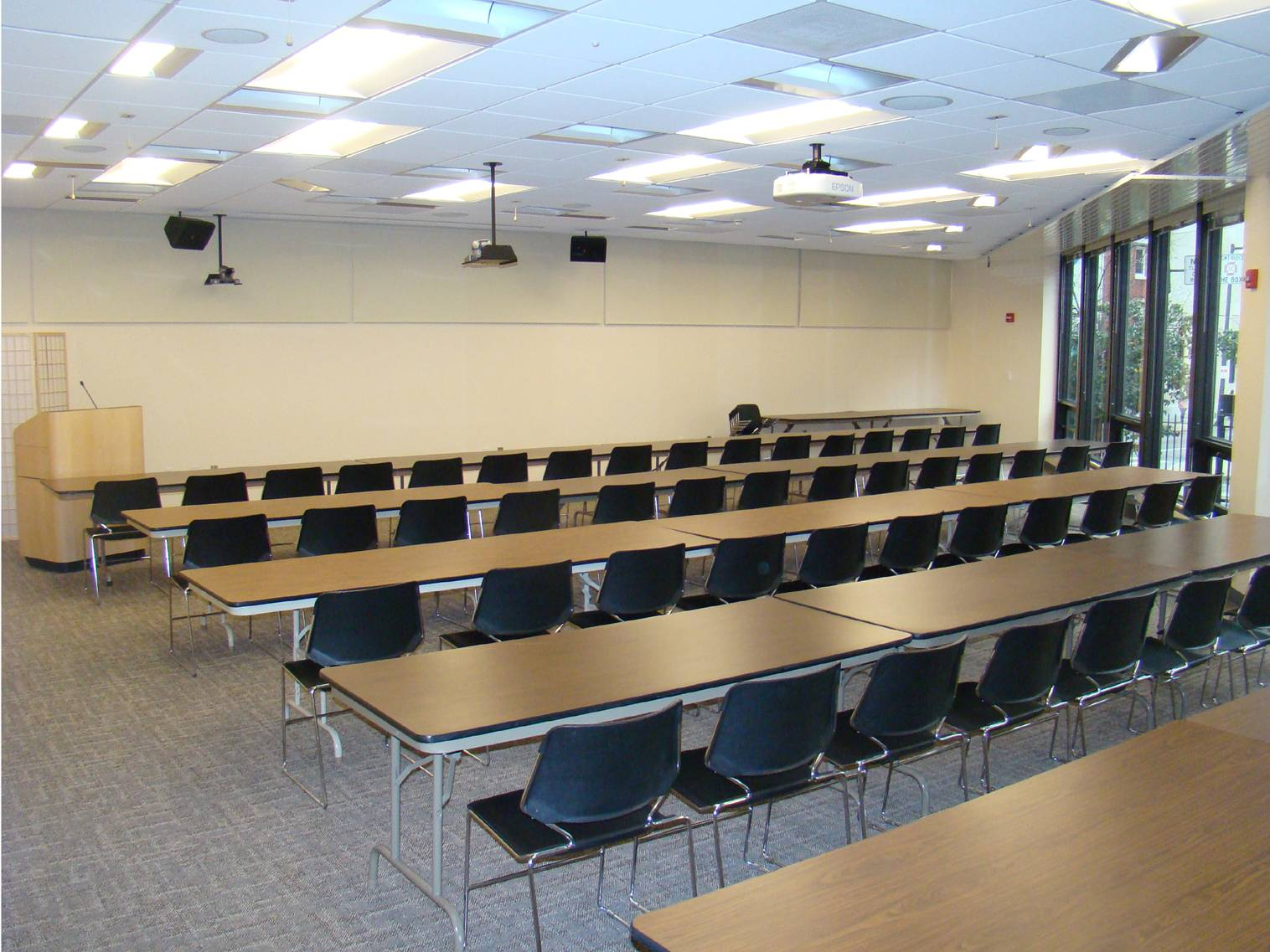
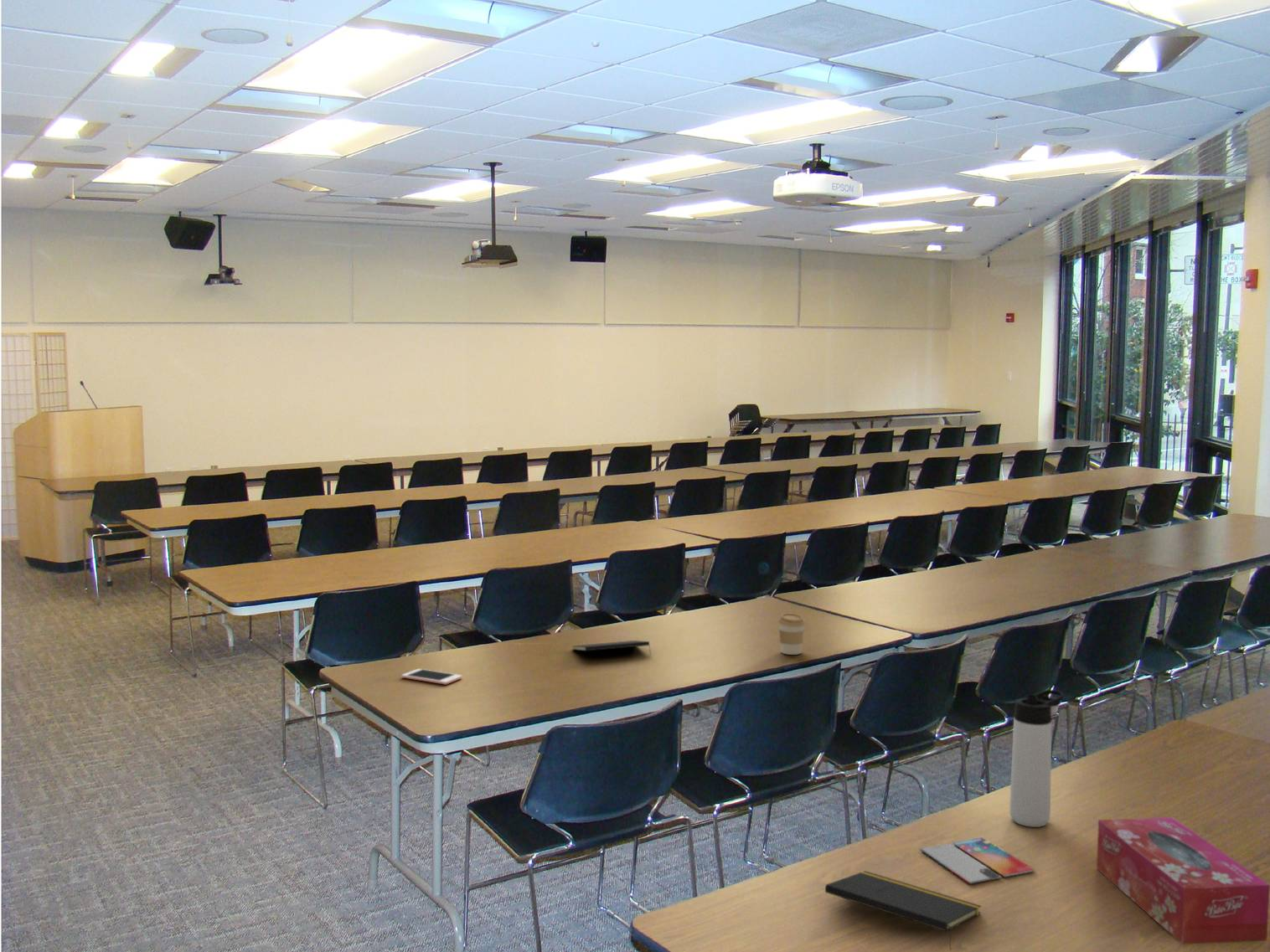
+ notepad [824,870,982,951]
+ smartphone [920,836,1036,885]
+ tissue box [1096,816,1270,945]
+ notepad [571,640,652,655]
+ cell phone [400,668,463,685]
+ thermos bottle [1009,689,1065,828]
+ coffee cup [777,613,806,656]
